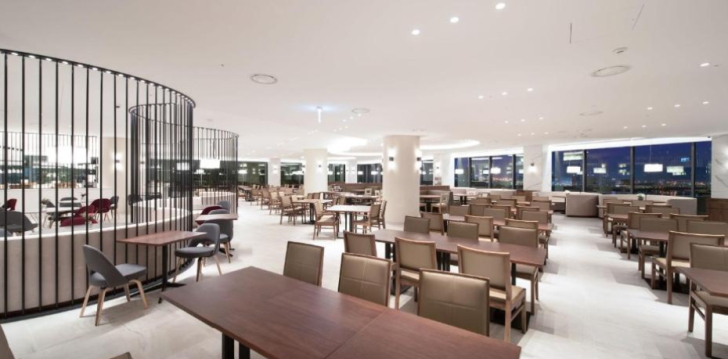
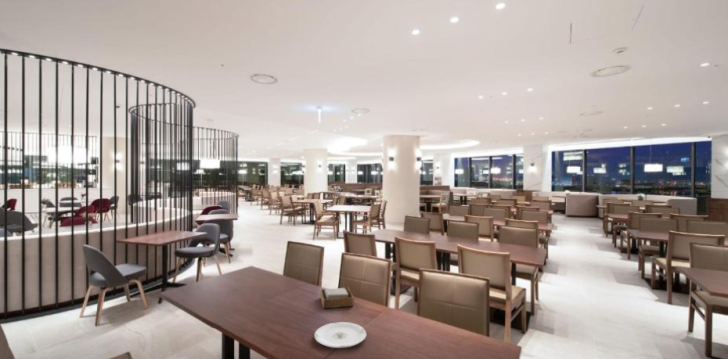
+ plate [313,321,367,349]
+ napkin holder [319,286,355,309]
